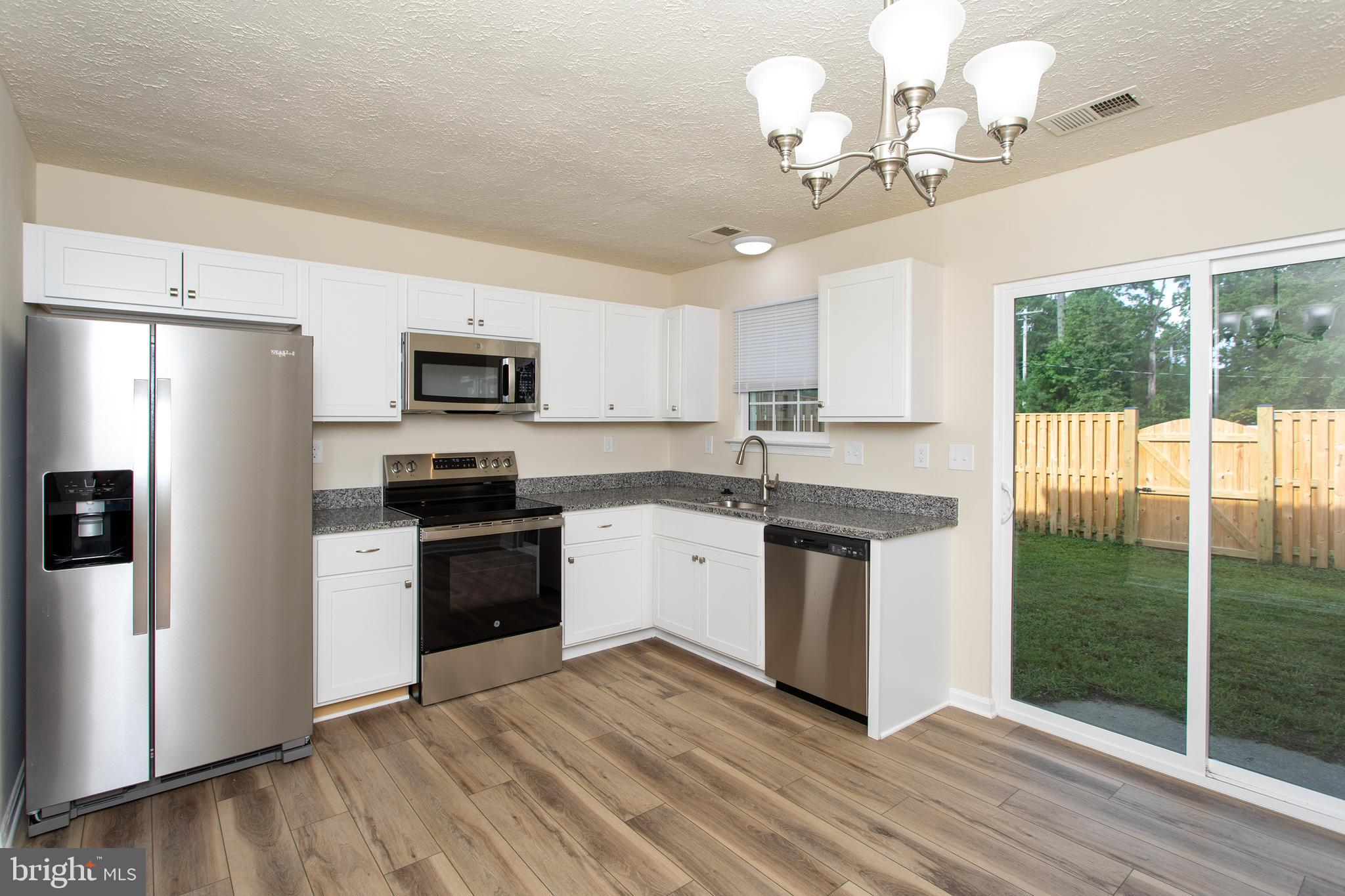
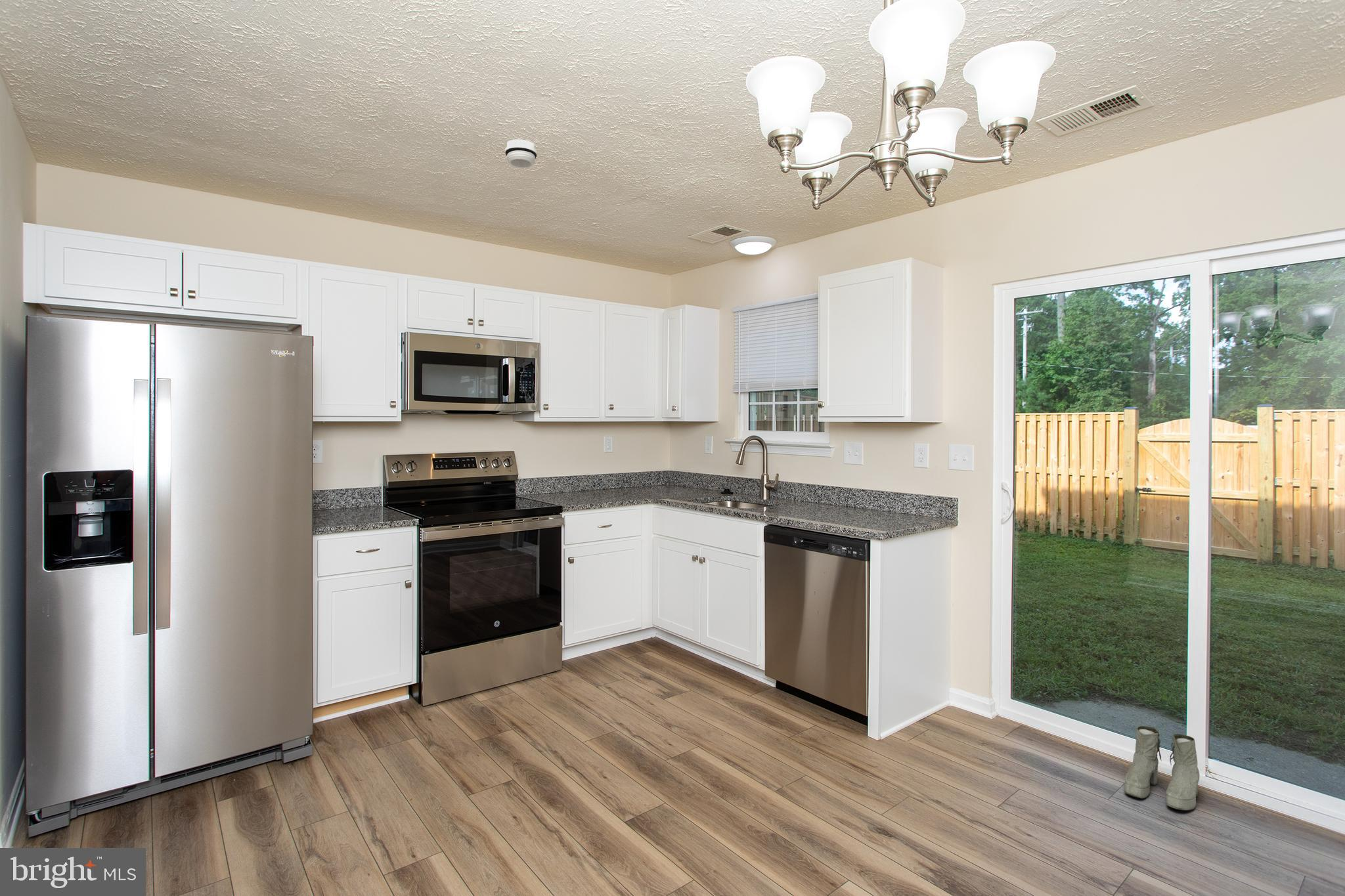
+ smoke detector [504,139,538,169]
+ boots [1124,725,1201,811]
